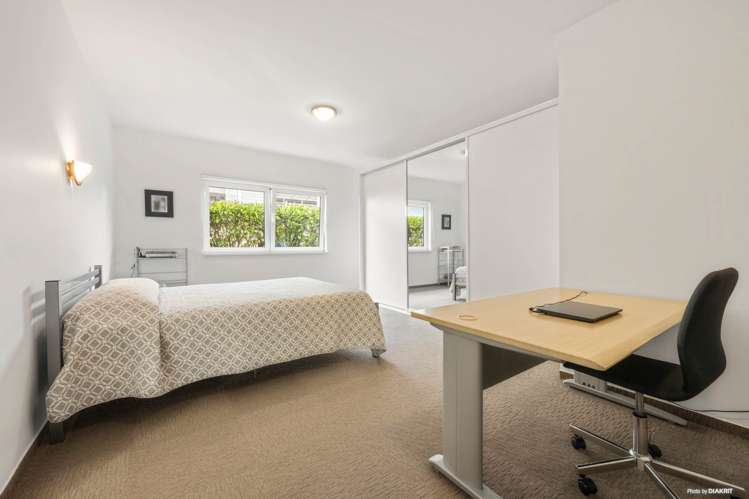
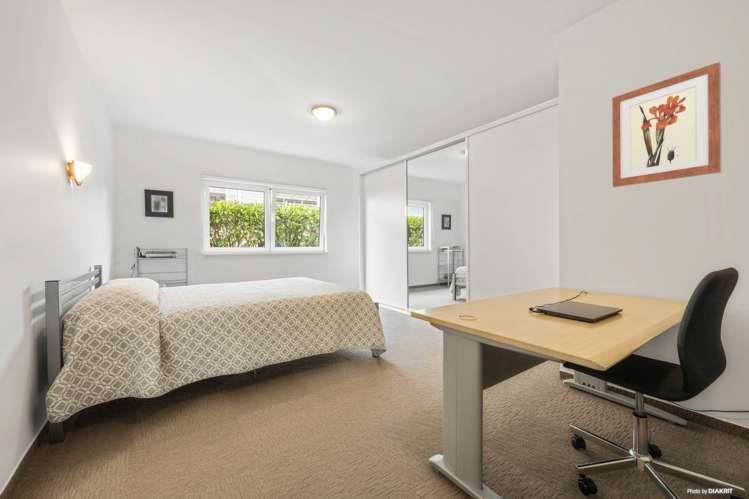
+ wall art [611,61,722,188]
